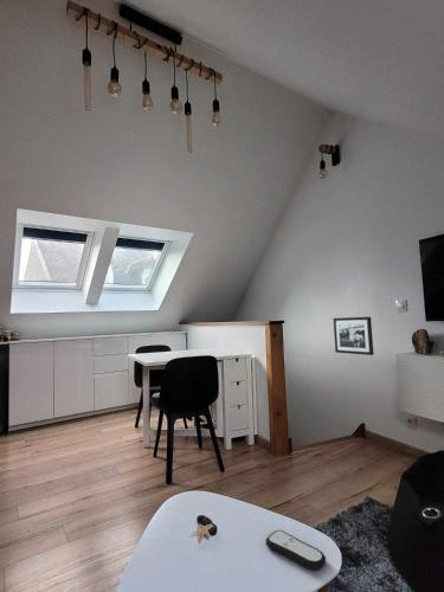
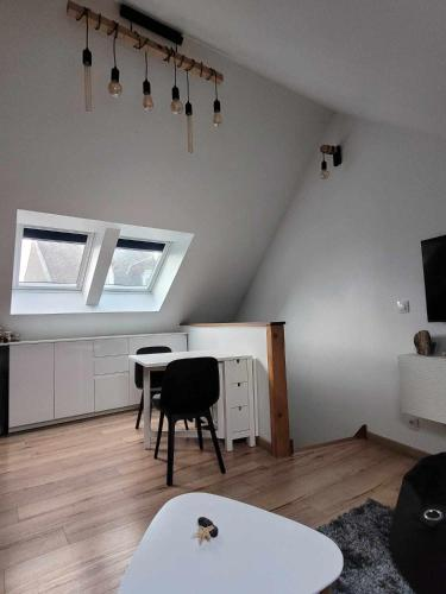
- remote control [265,529,327,571]
- picture frame [333,316,375,356]
